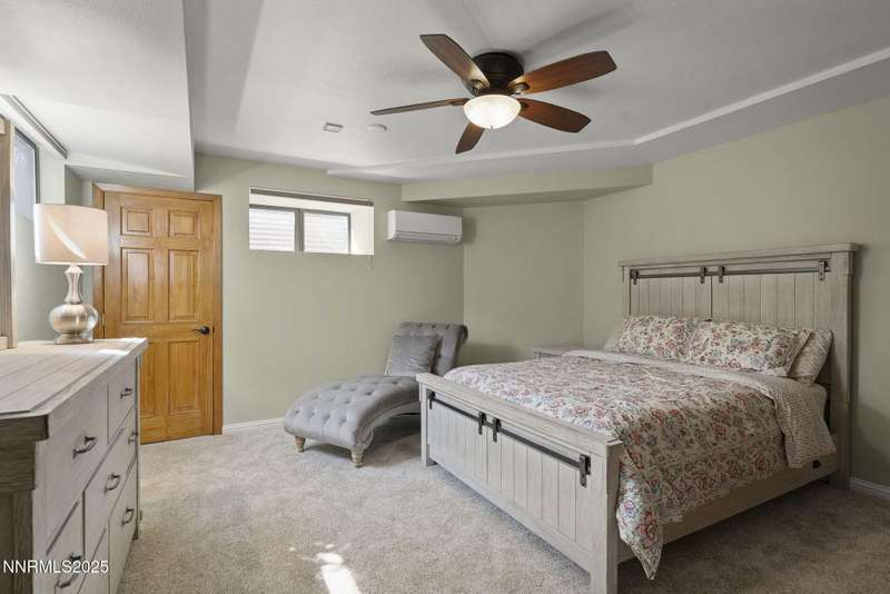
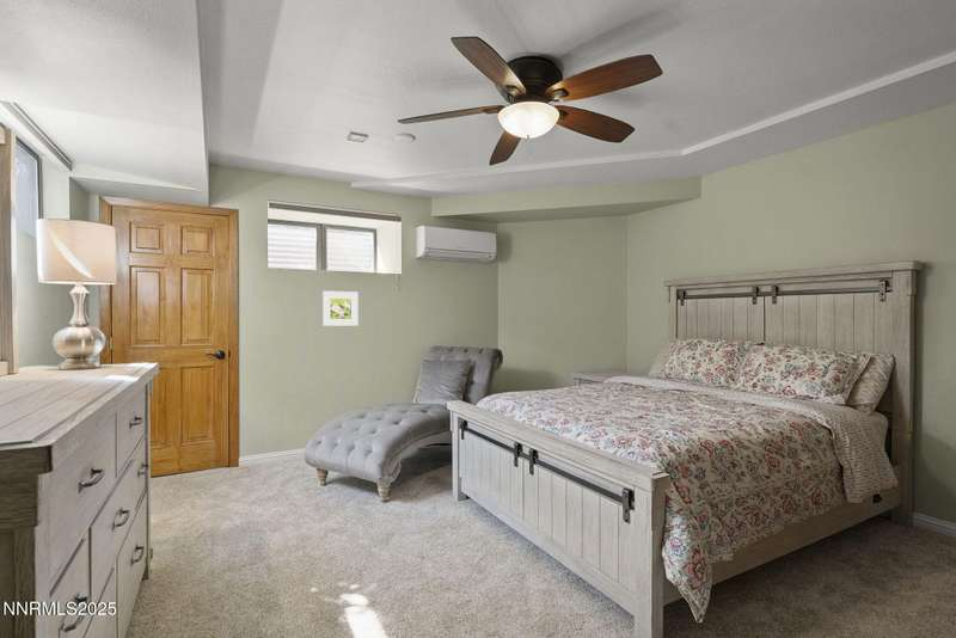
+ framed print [321,290,360,327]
